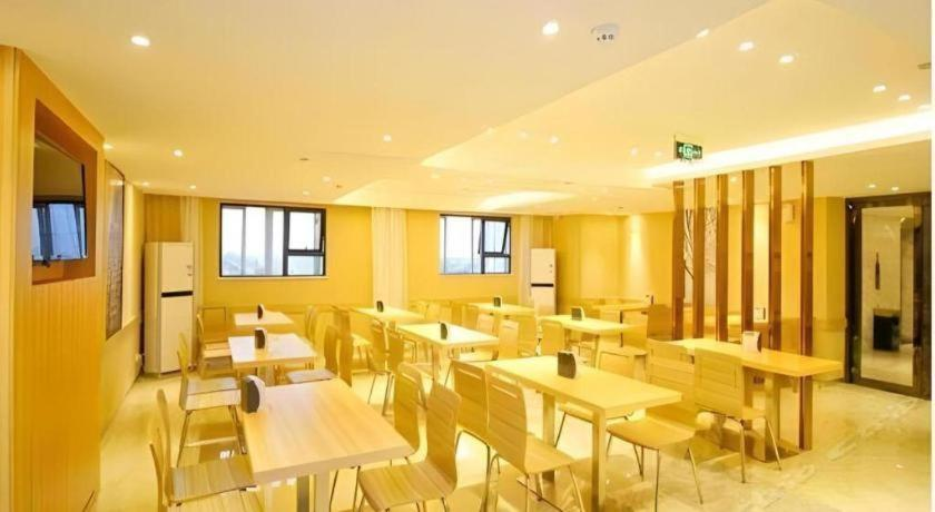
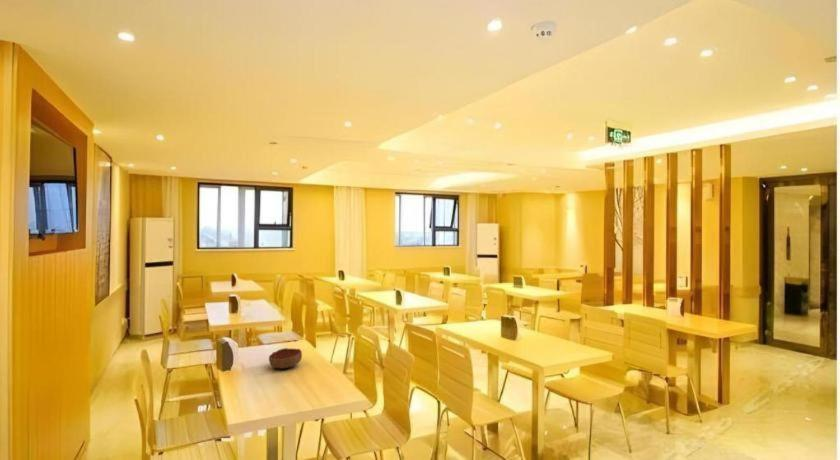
+ decorative bowl [268,347,303,370]
